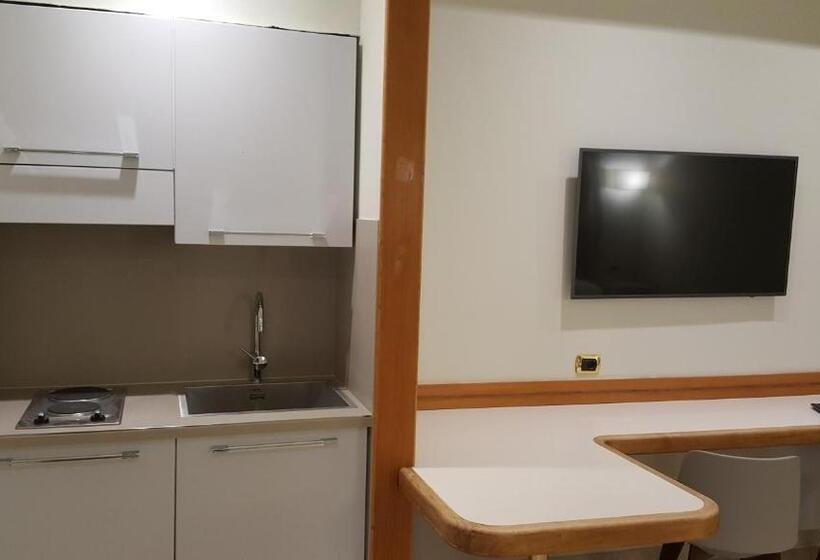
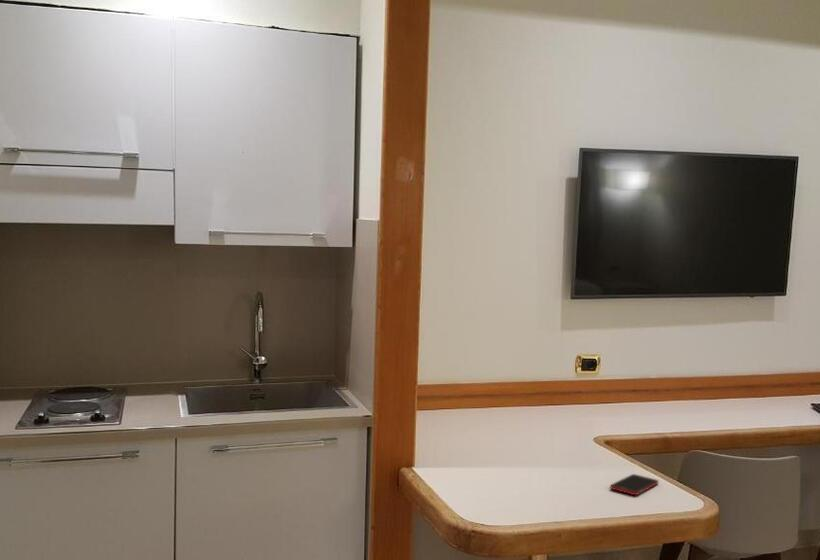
+ cell phone [609,473,660,496]
